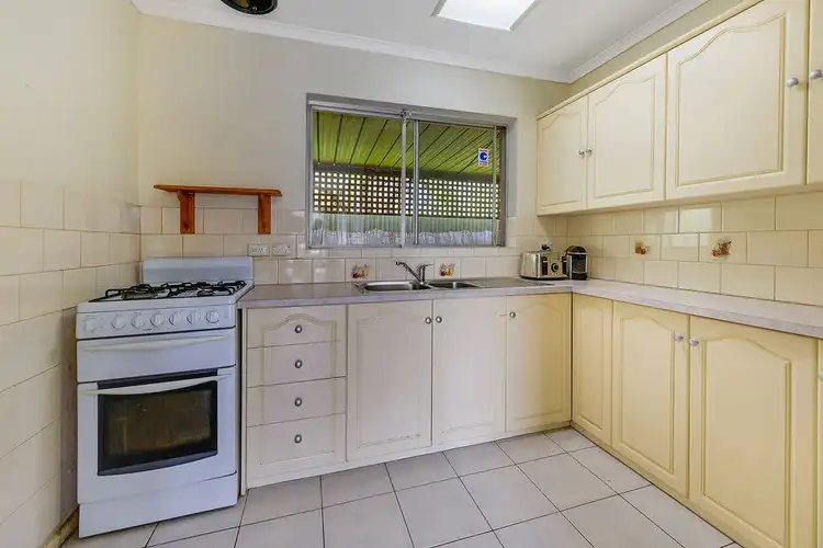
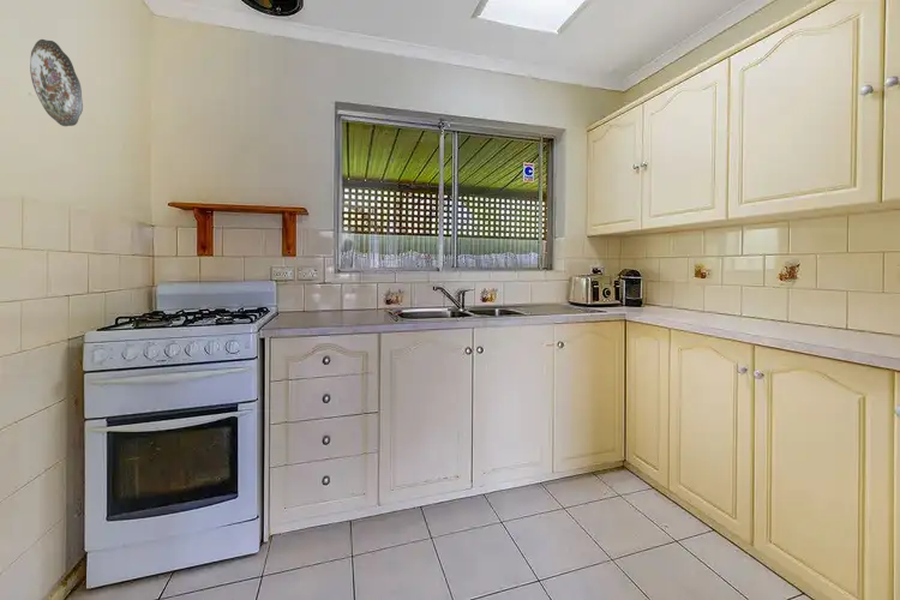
+ decorative plate [29,38,84,127]
